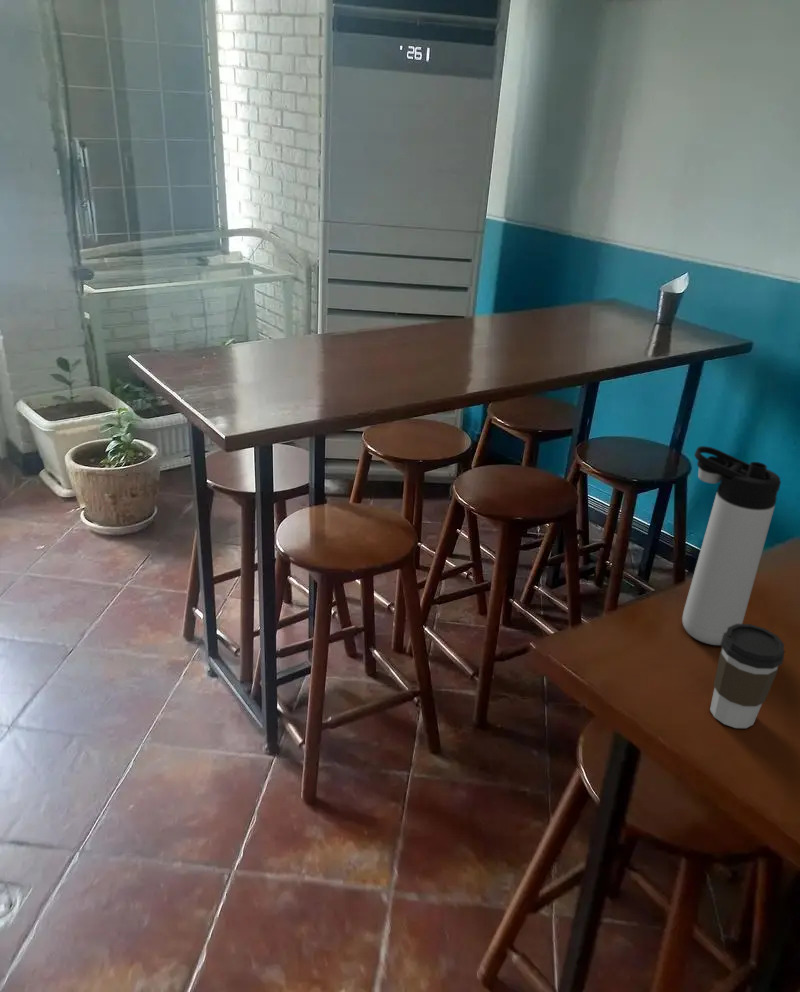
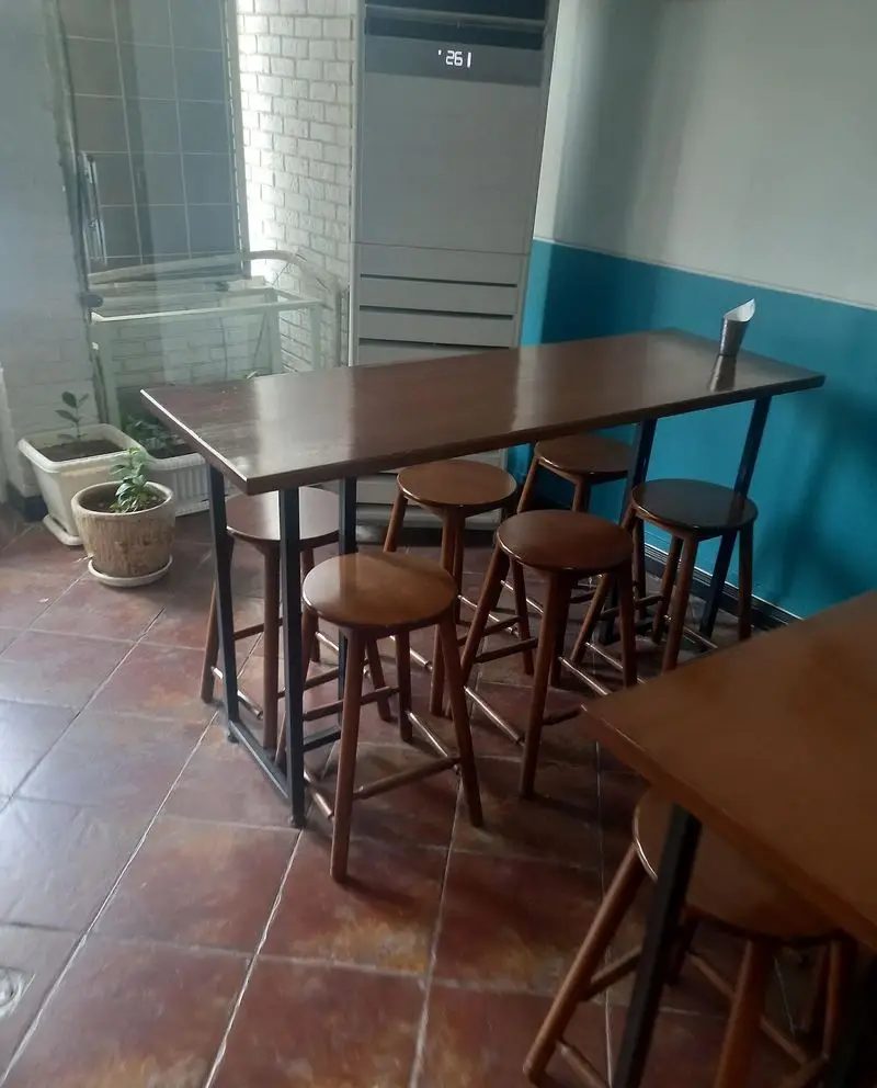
- thermos bottle [681,445,782,646]
- coffee cup [709,623,785,729]
